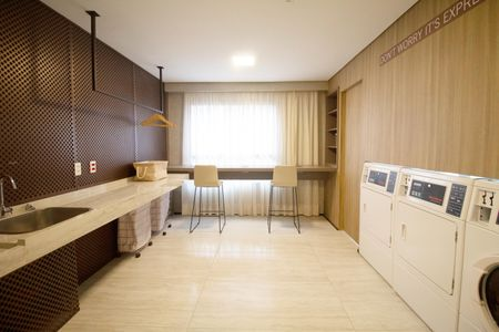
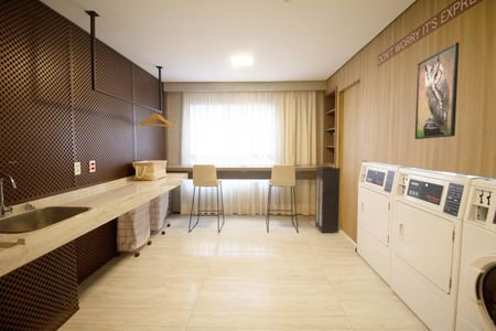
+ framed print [413,41,461,140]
+ cabinet [314,166,342,234]
